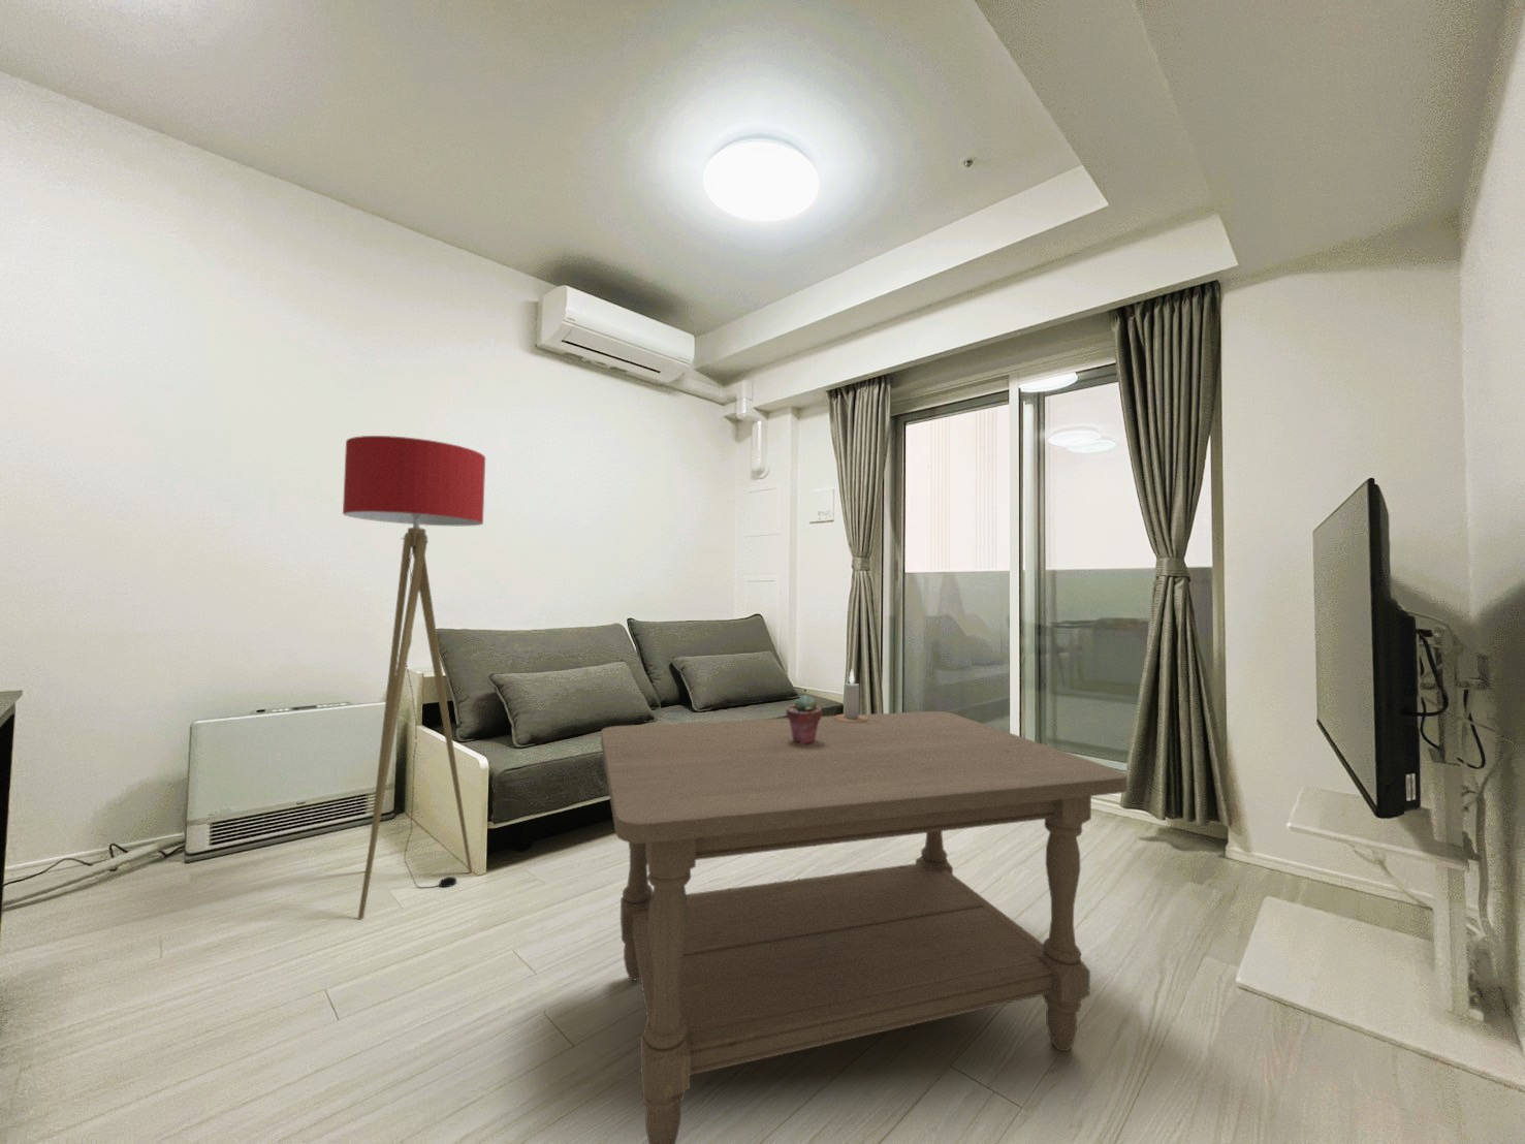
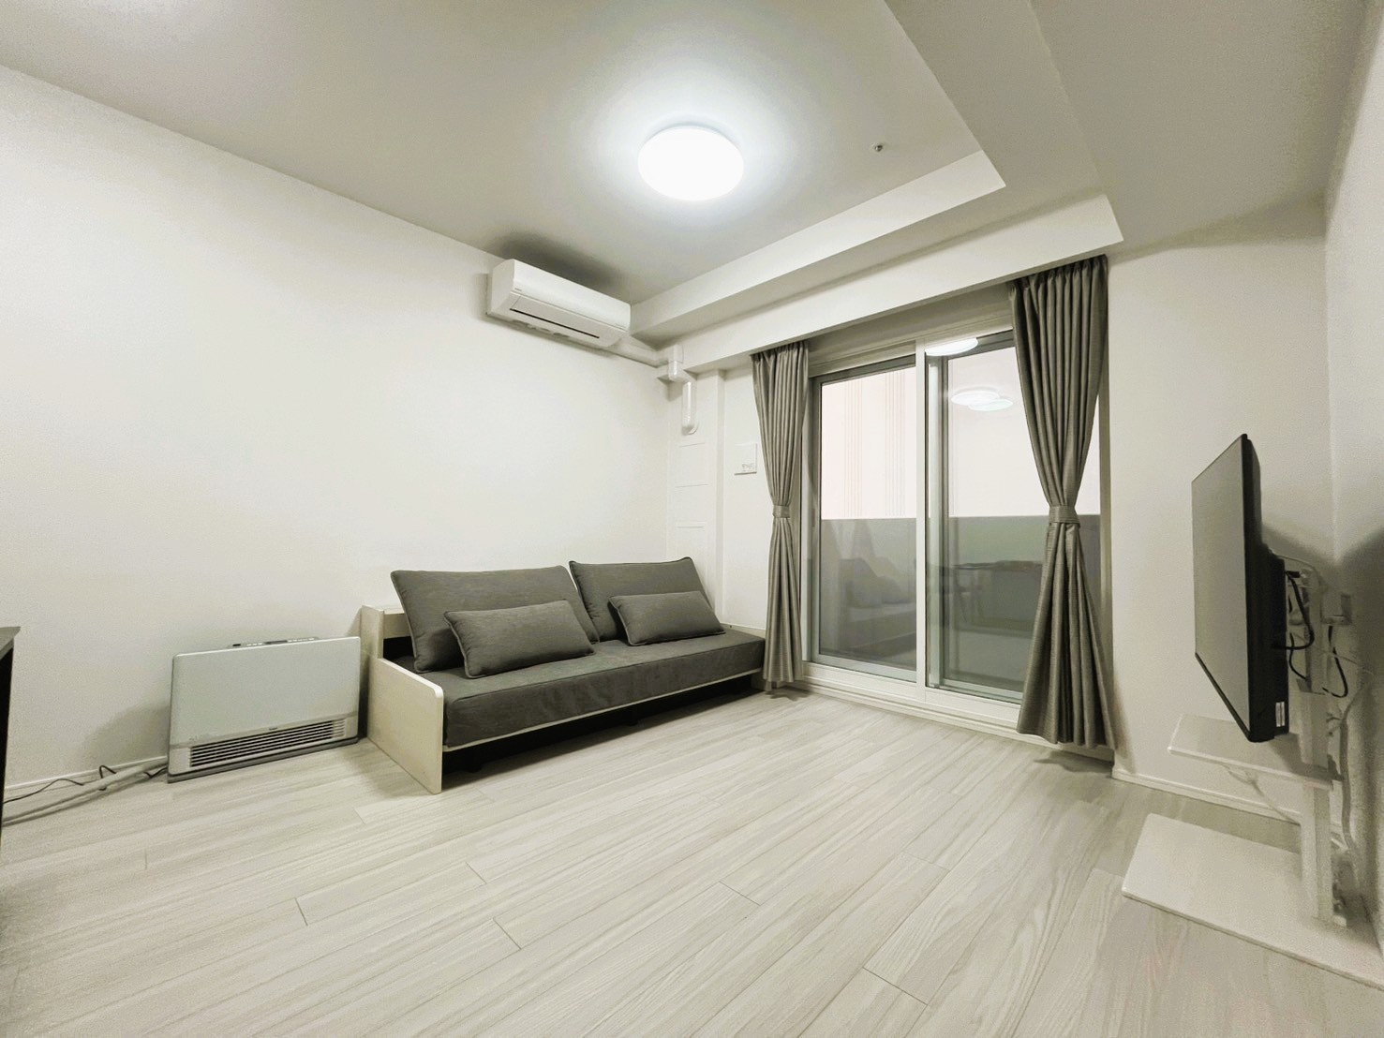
- coffee table [600,710,1128,1144]
- candle [834,669,869,722]
- floor lamp [341,435,487,920]
- potted succulent [785,693,823,744]
